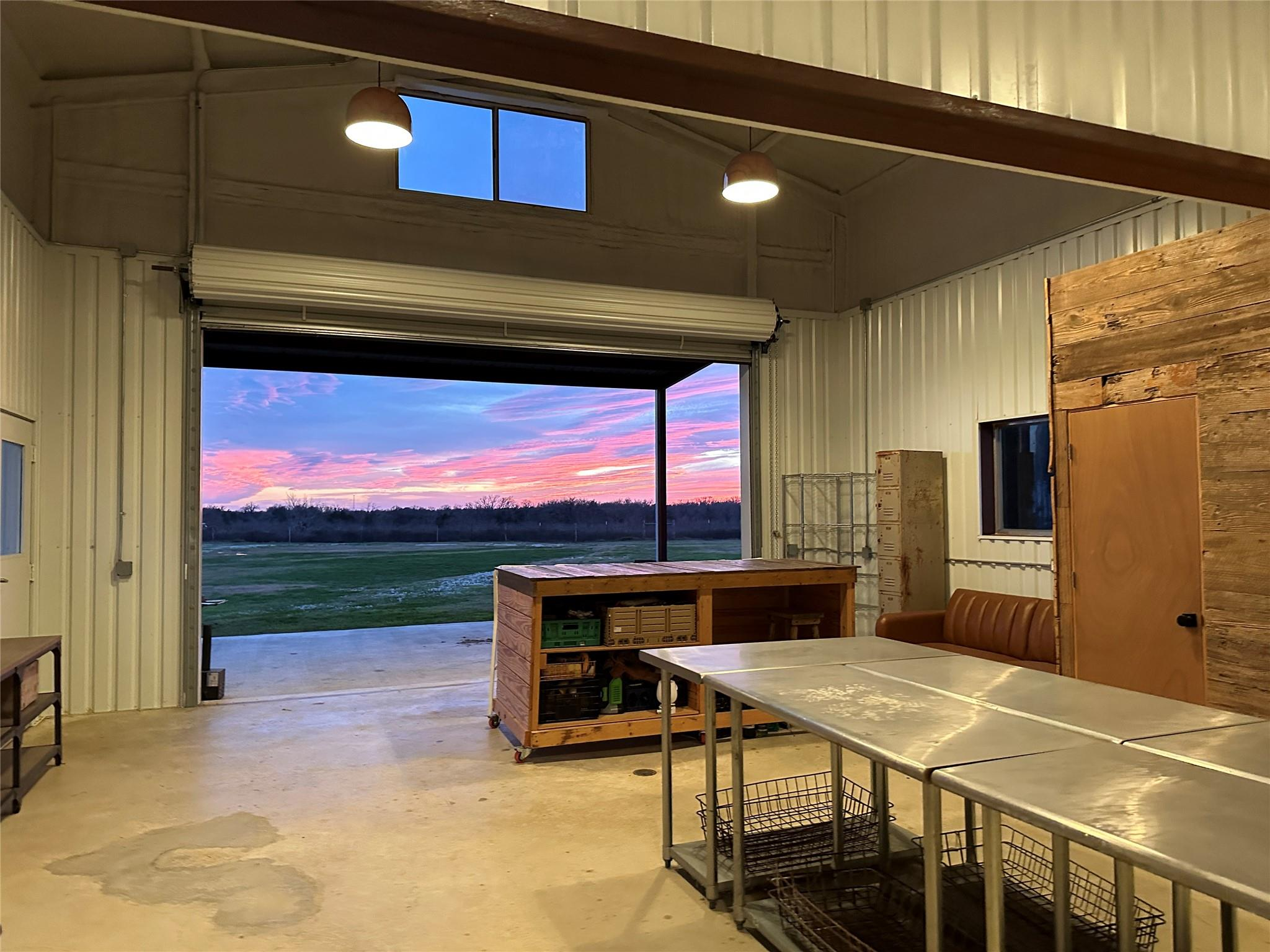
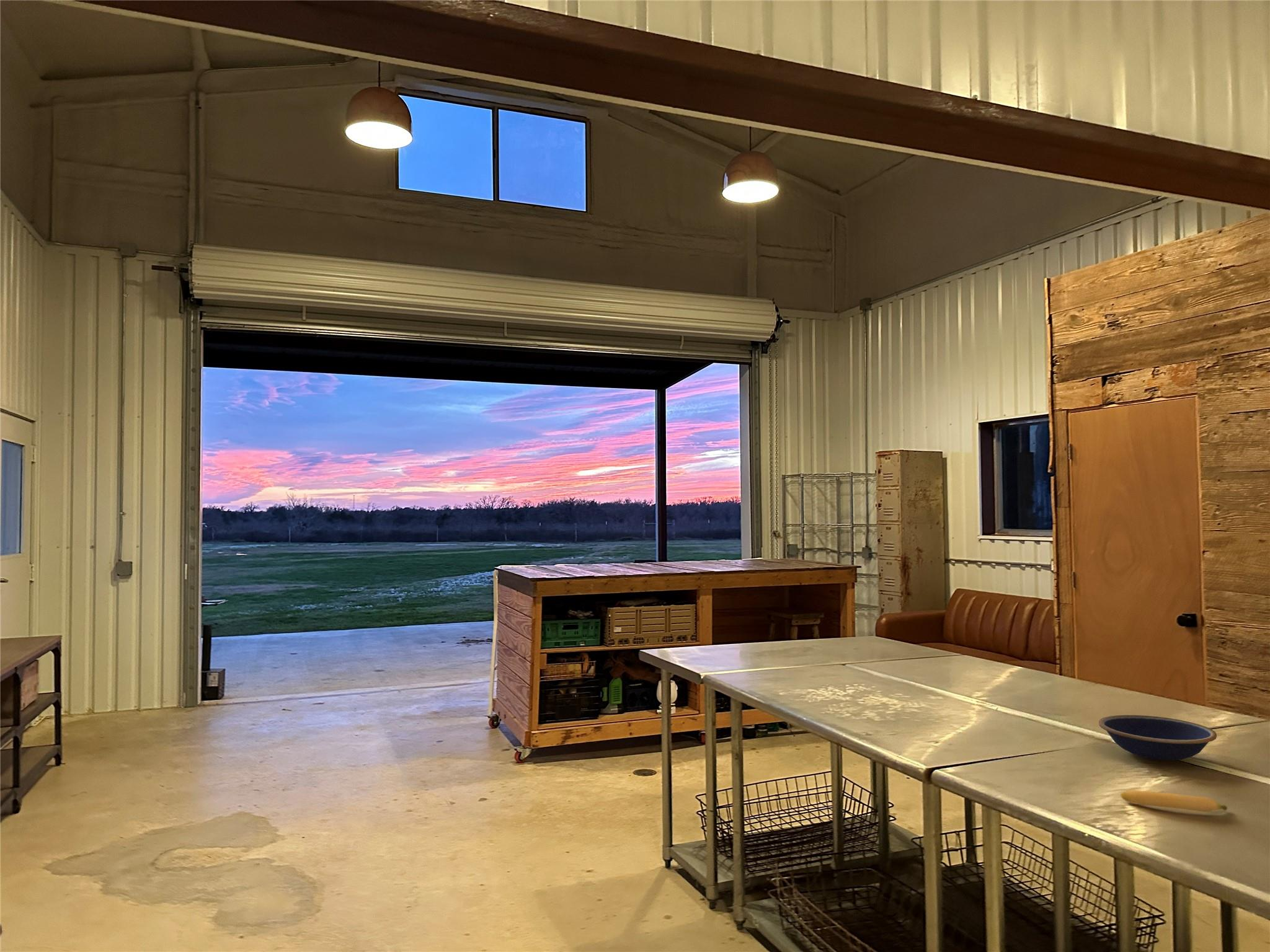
+ bowl [1098,715,1217,761]
+ banana [1120,790,1228,813]
